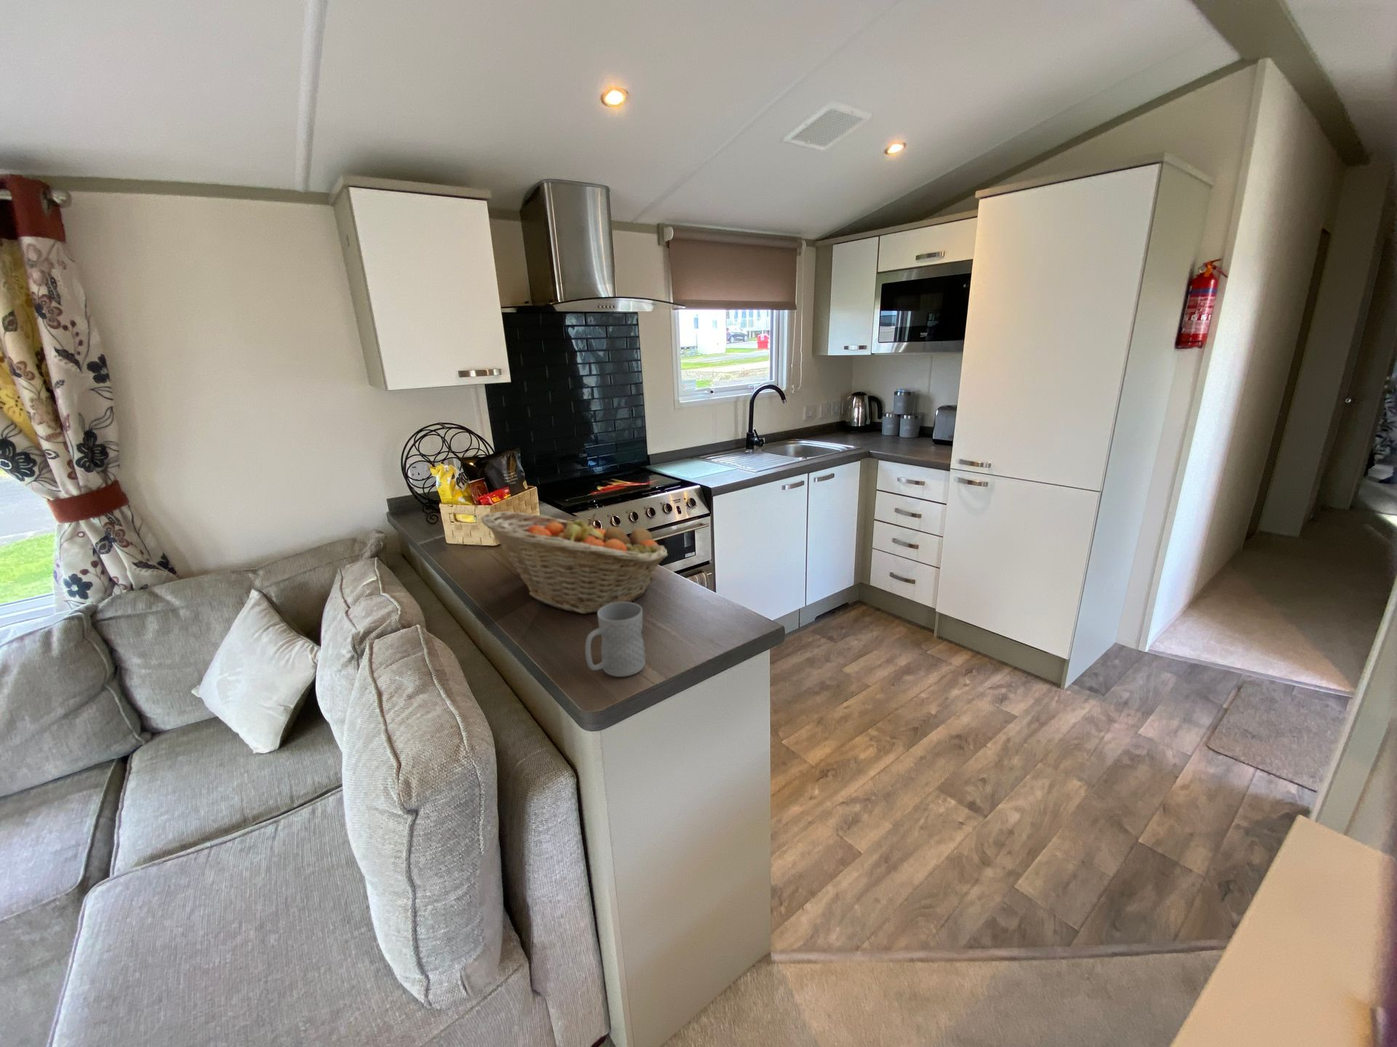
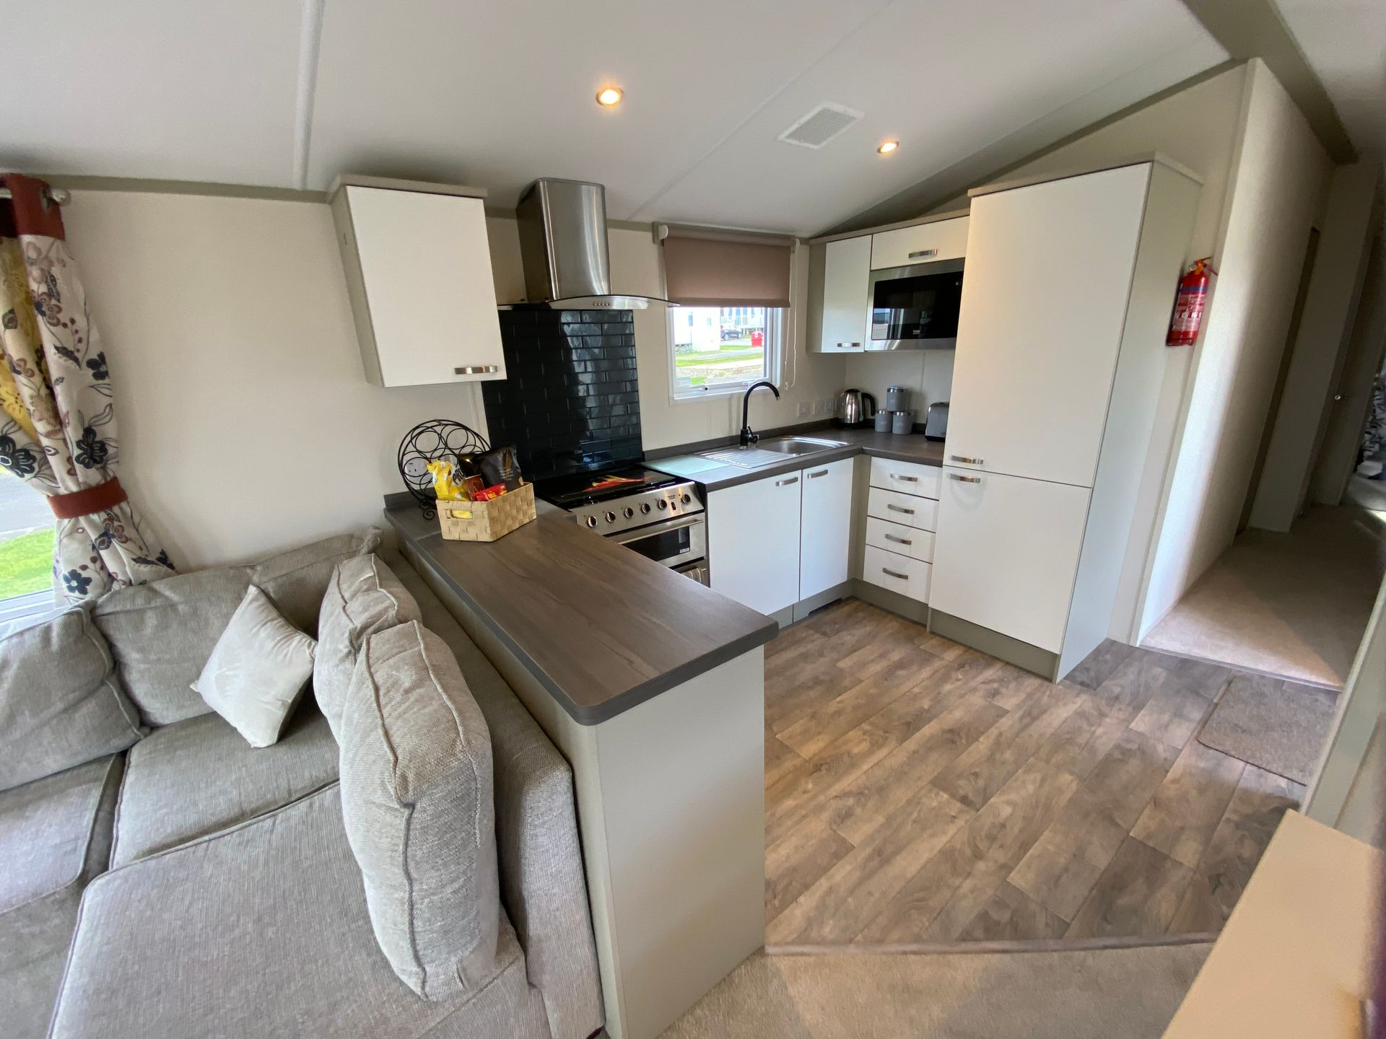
- fruit basket [481,510,669,615]
- mug [584,602,646,677]
